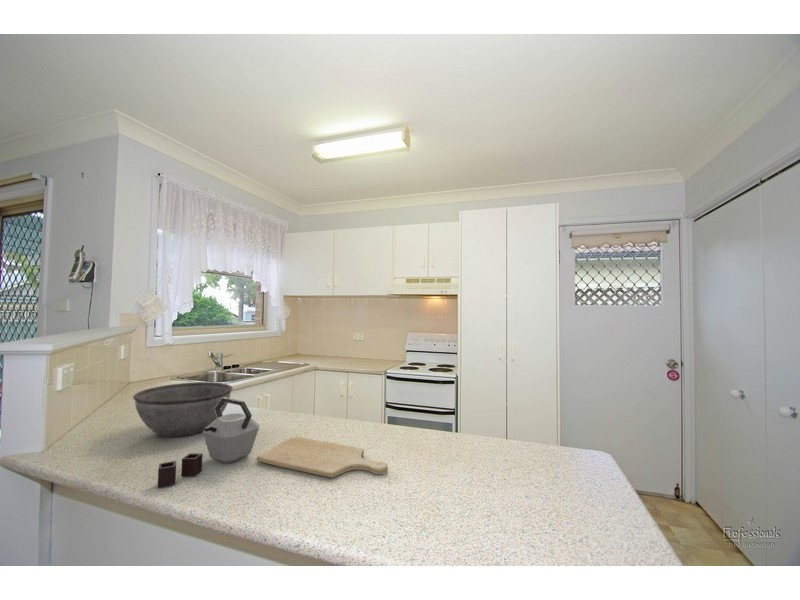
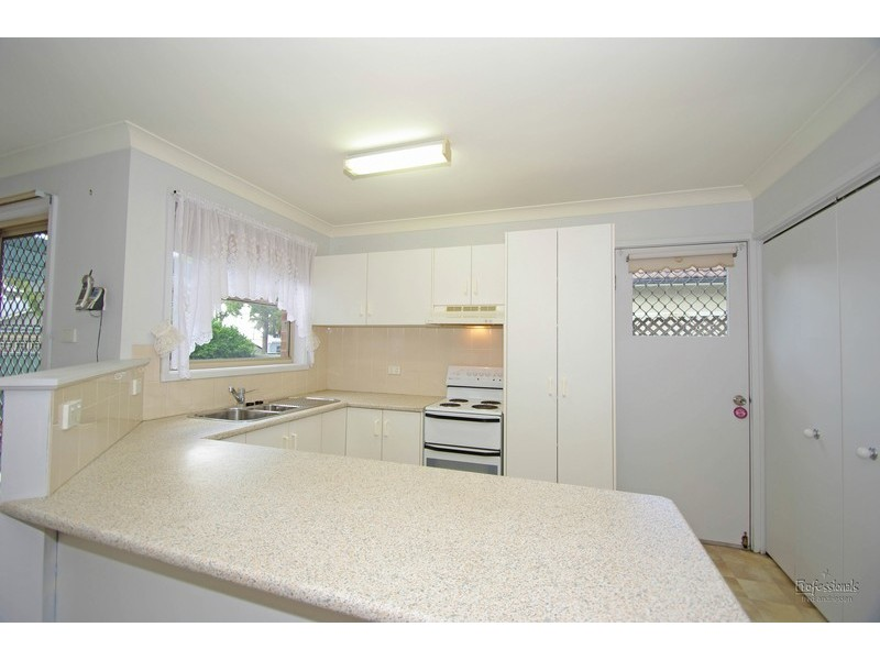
- bowl [132,381,234,438]
- chopping board [256,437,389,478]
- kettle [157,397,261,489]
